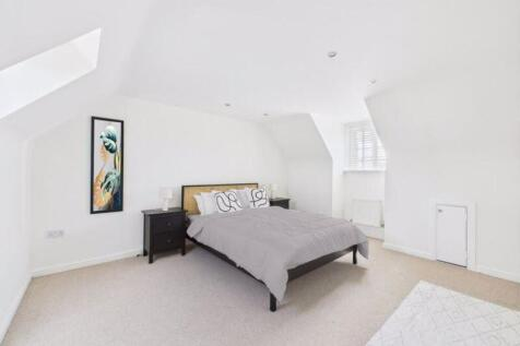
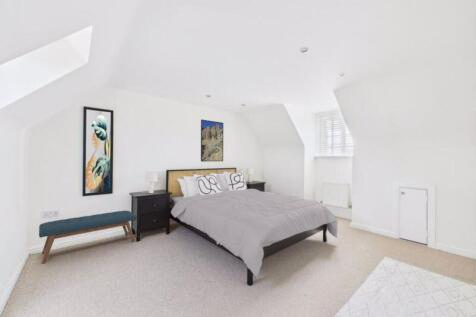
+ bench [38,210,138,264]
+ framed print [200,118,224,163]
